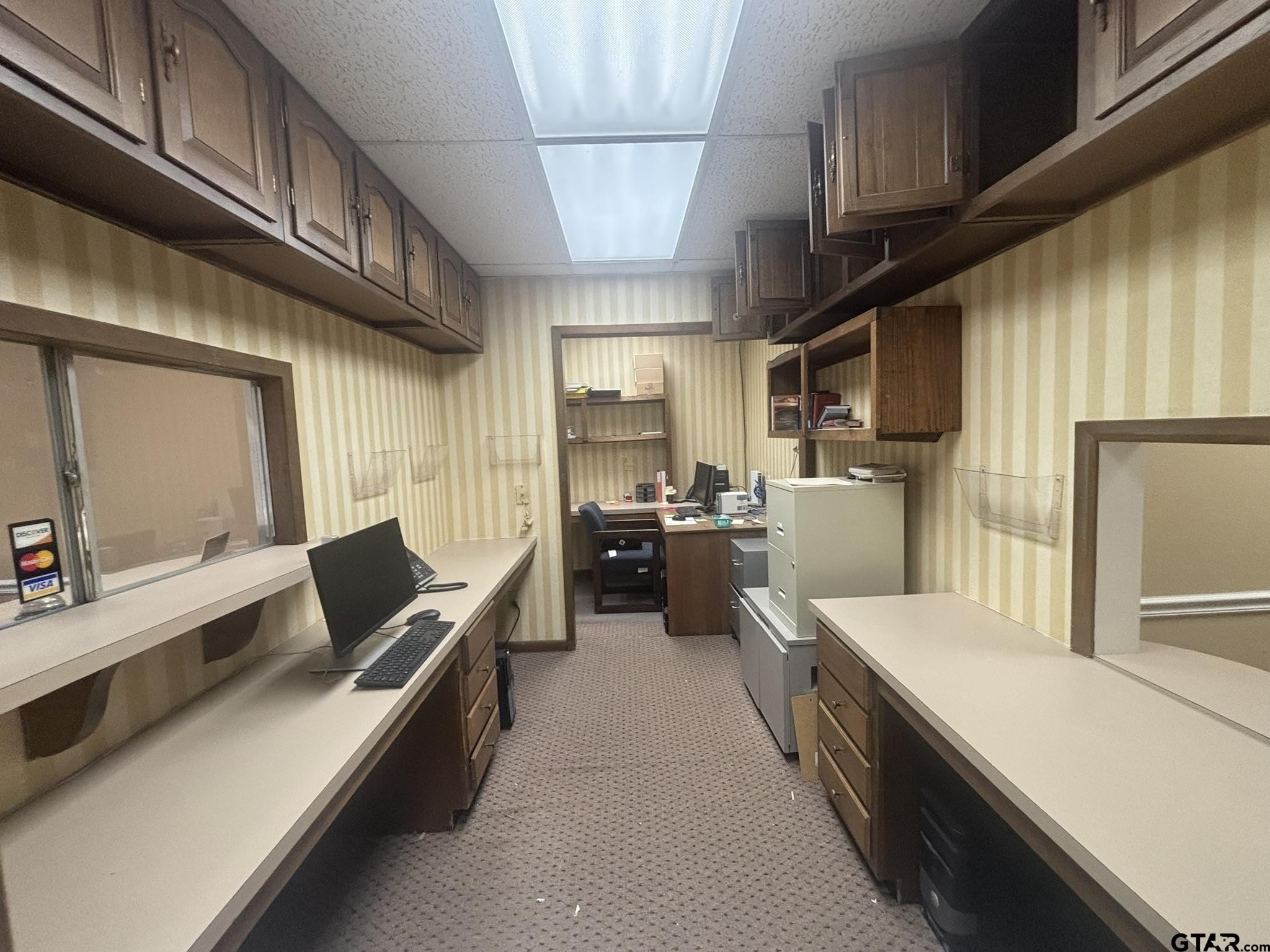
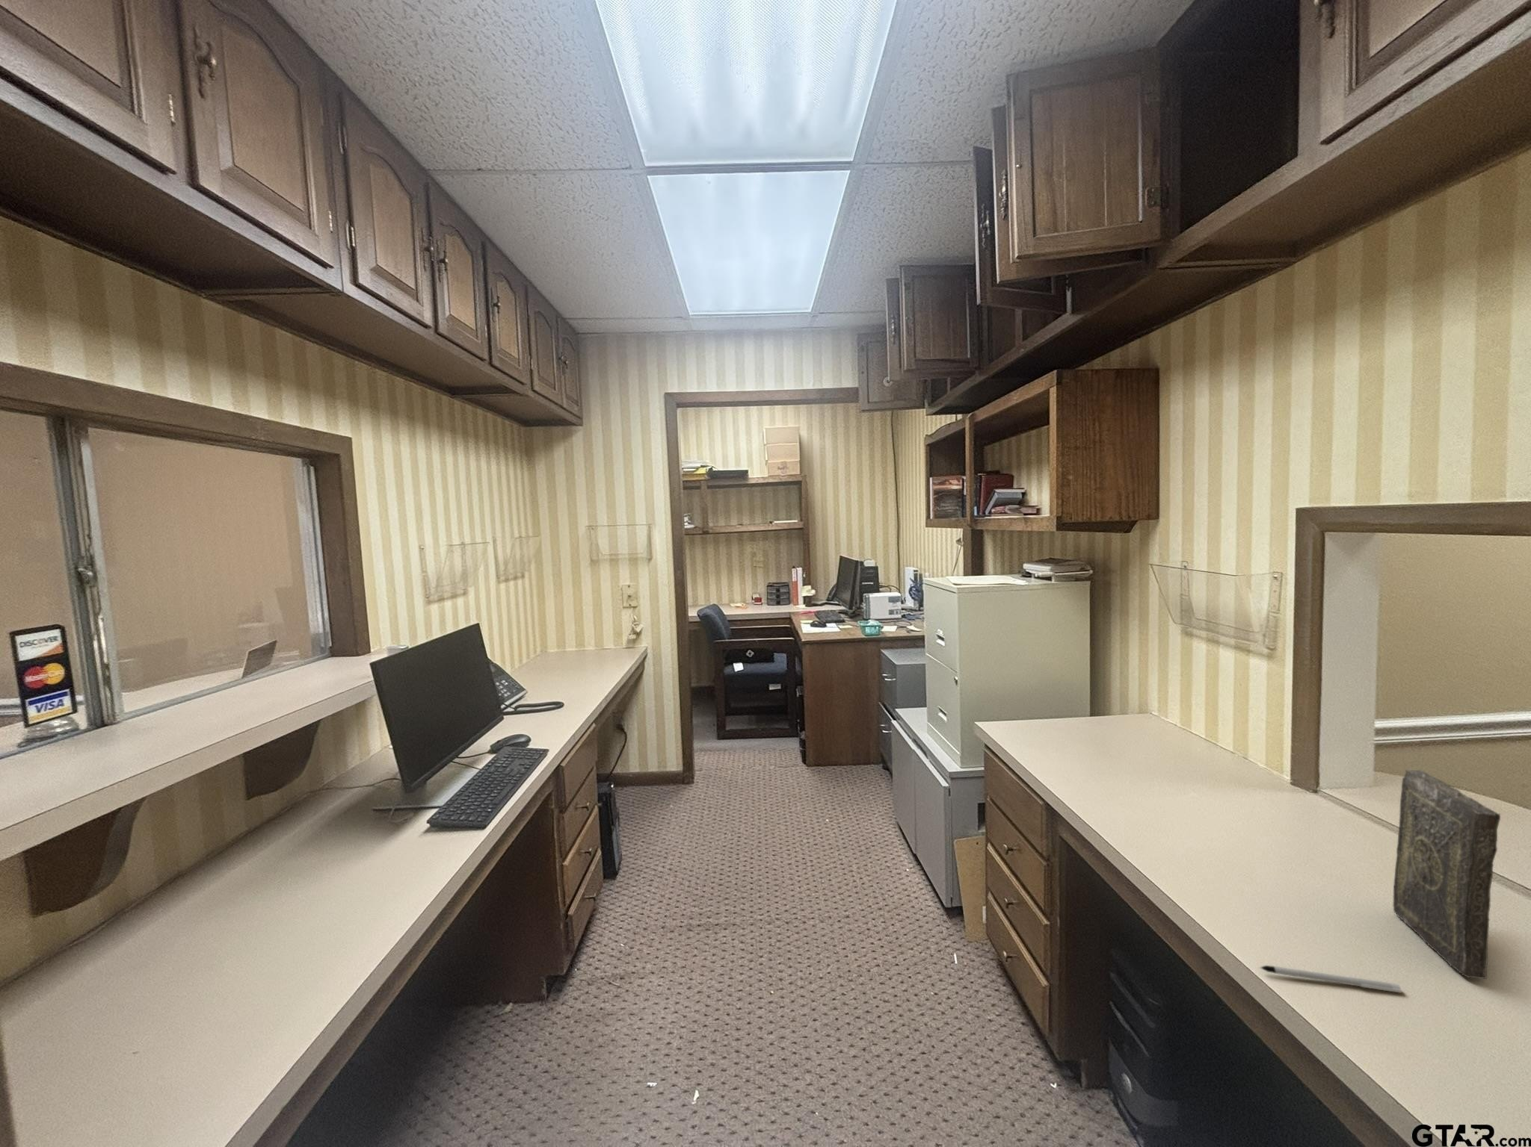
+ pen [1259,965,1403,994]
+ book [1392,769,1501,980]
